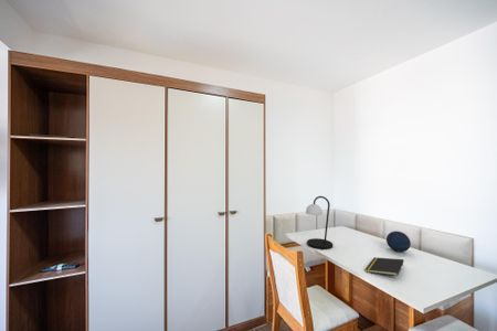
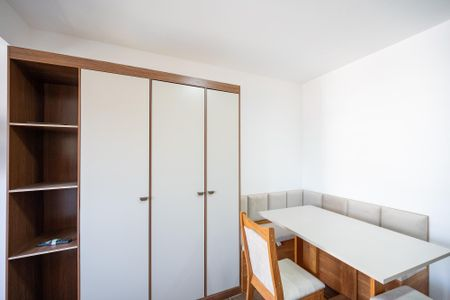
- notepad [364,256,405,277]
- table lamp [305,195,334,250]
- decorative orb [385,231,412,254]
